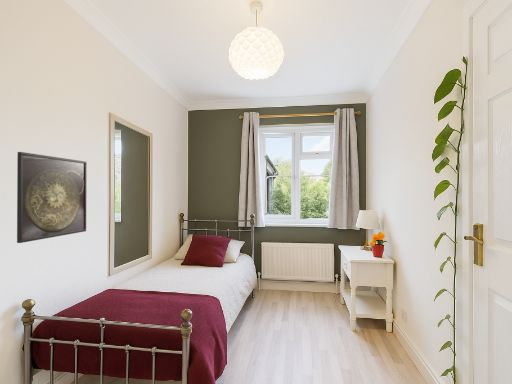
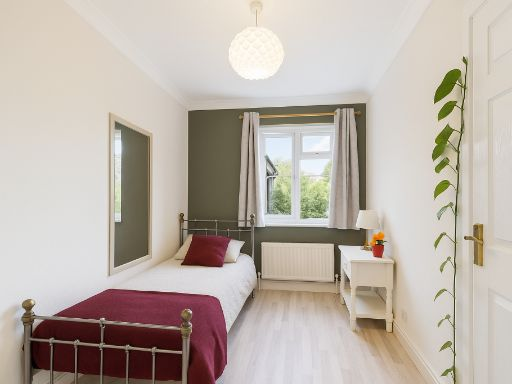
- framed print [16,151,88,244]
